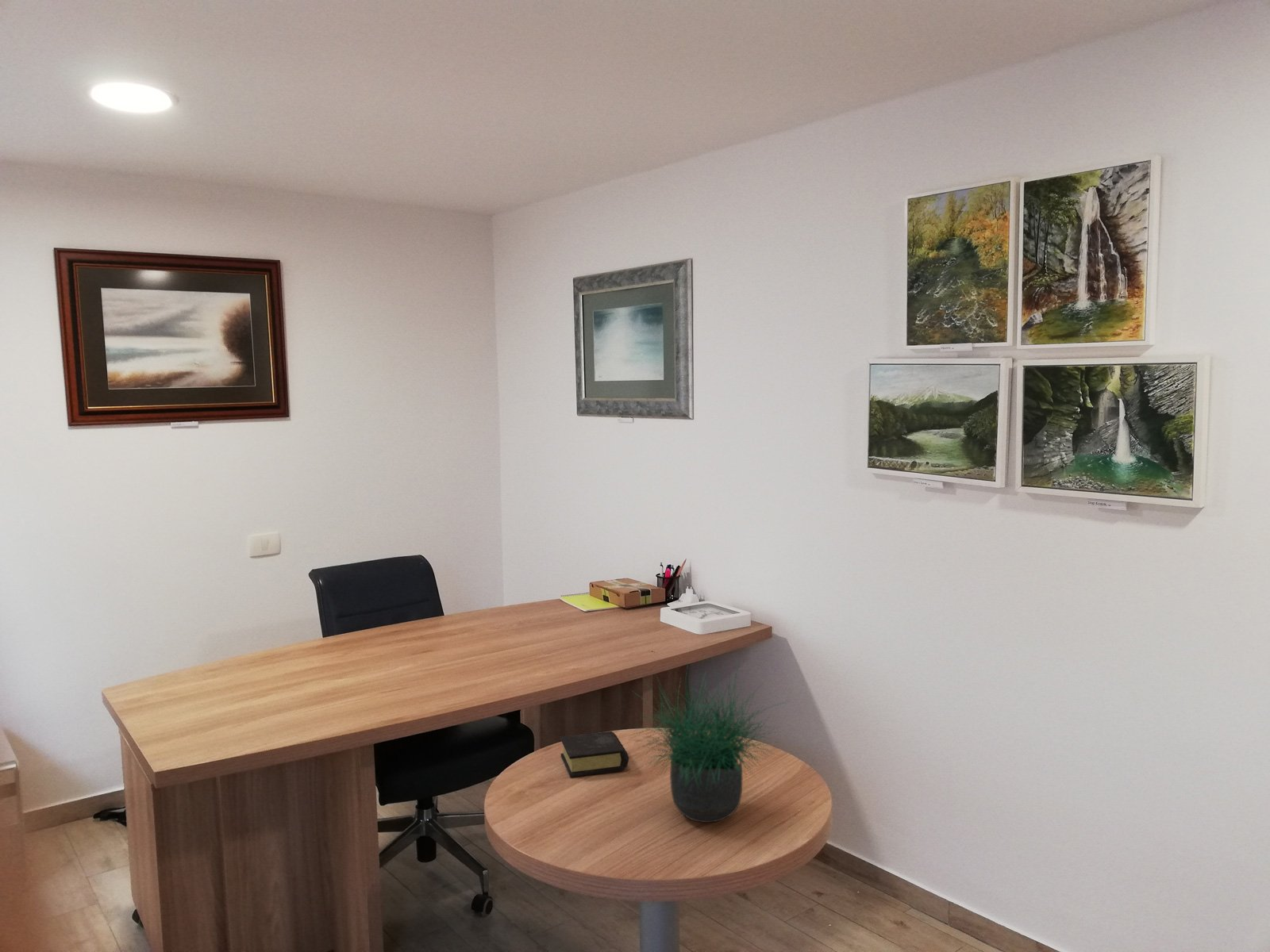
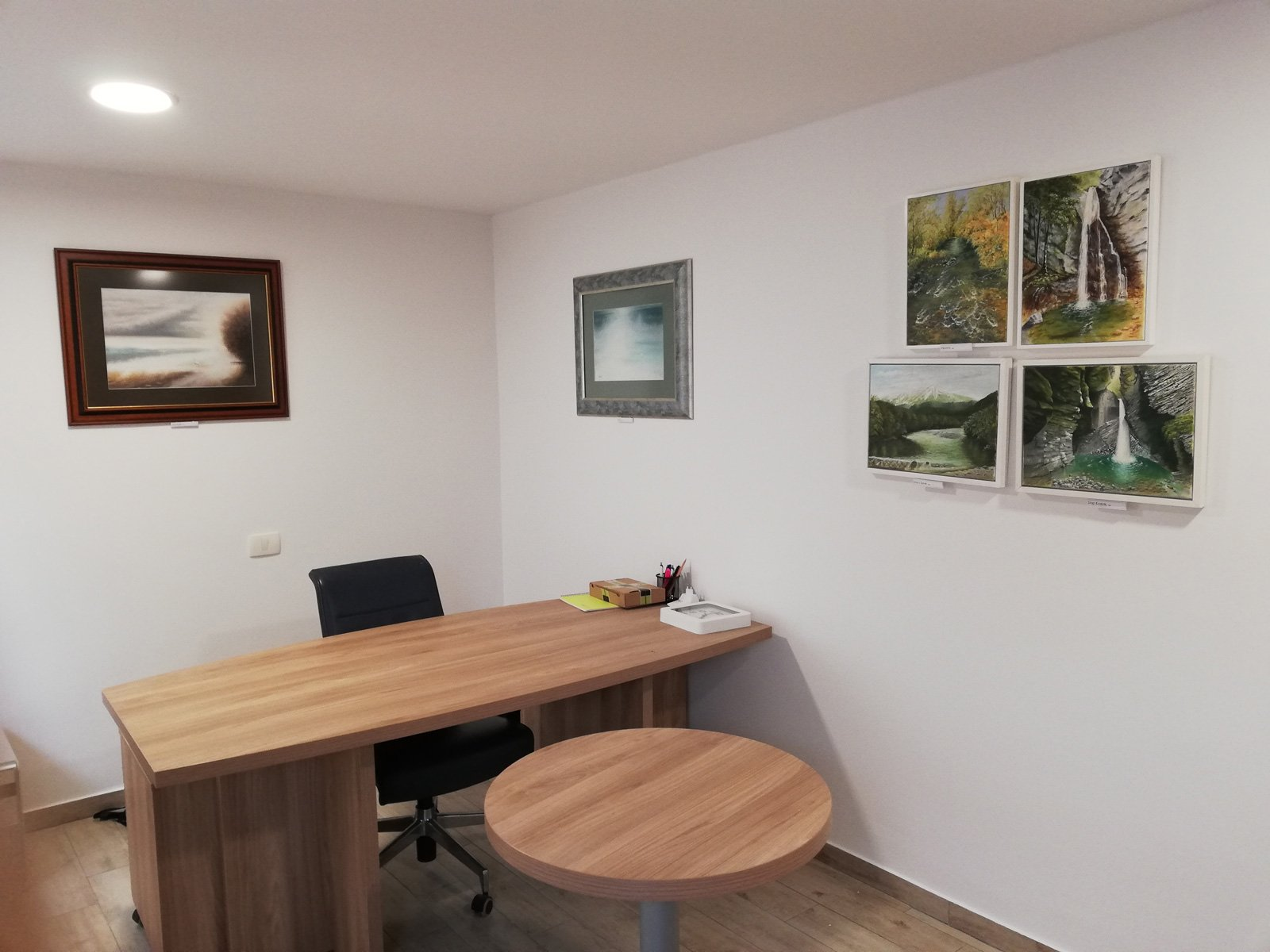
- book [560,731,629,777]
- potted plant [629,650,791,823]
